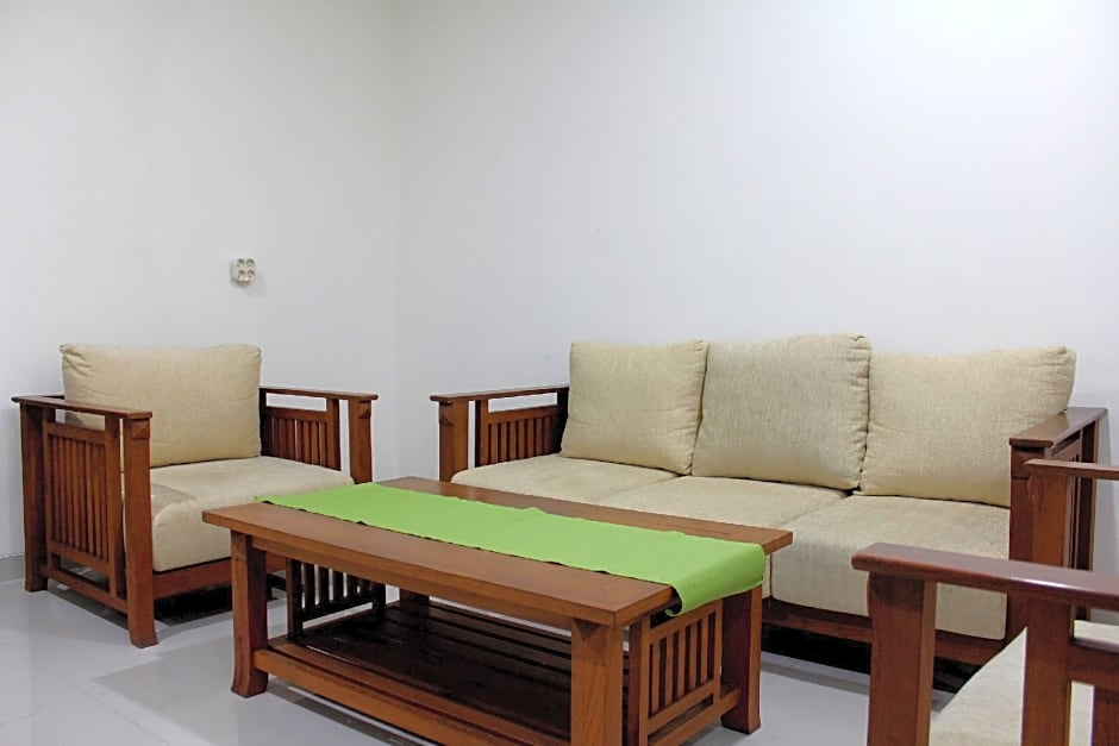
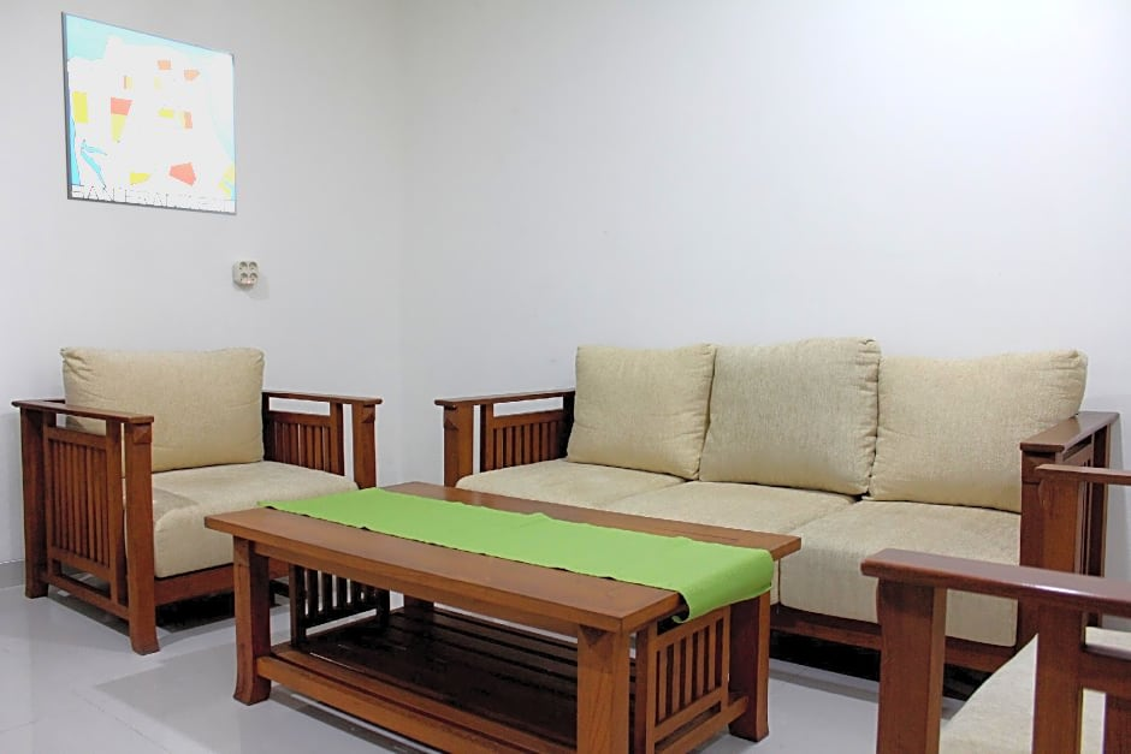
+ wall art [60,11,238,216]
